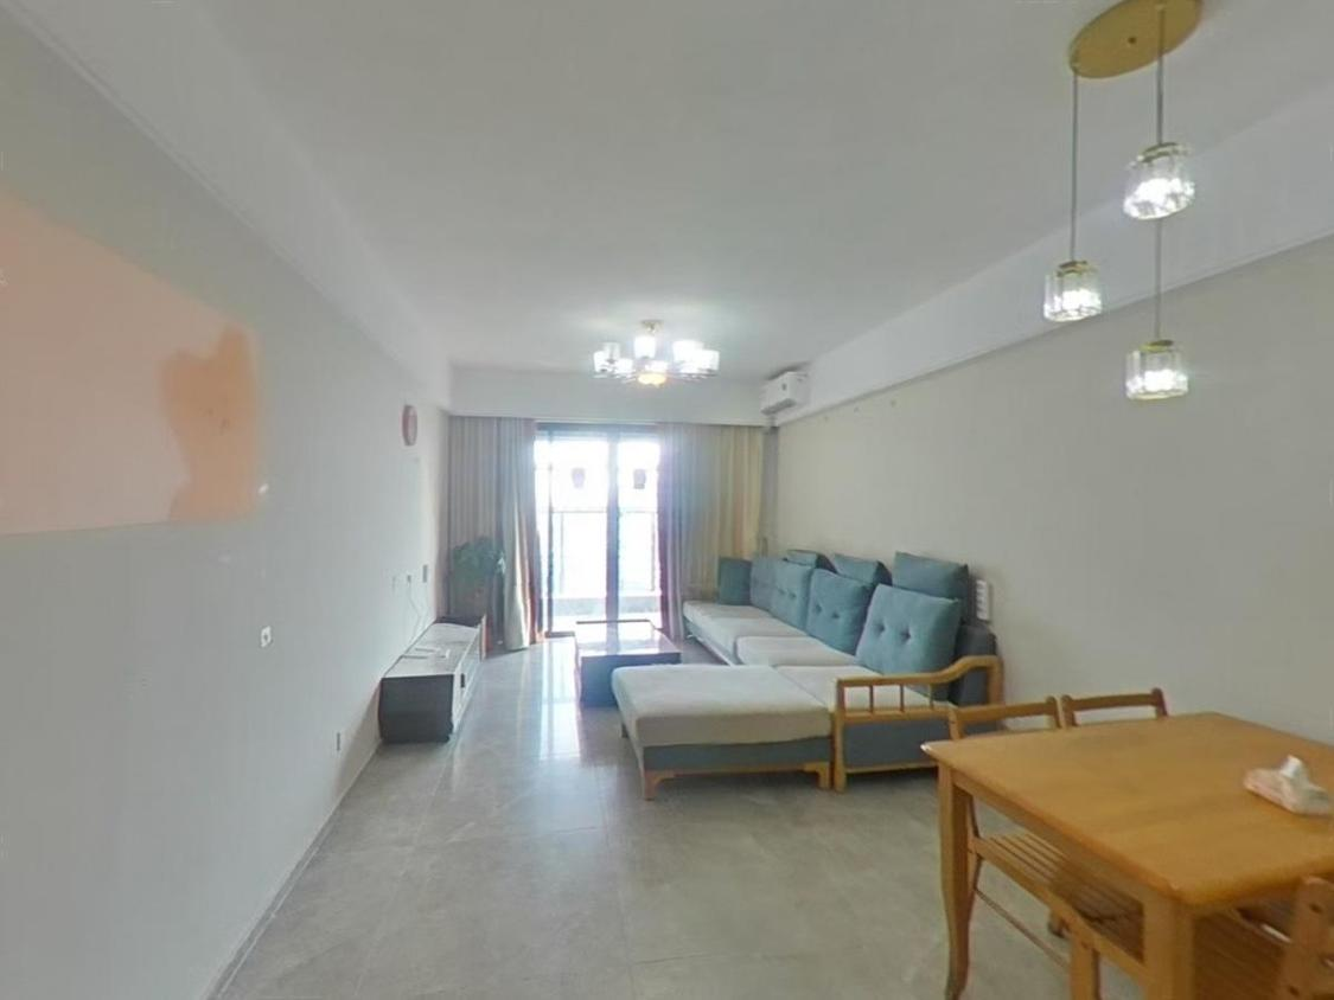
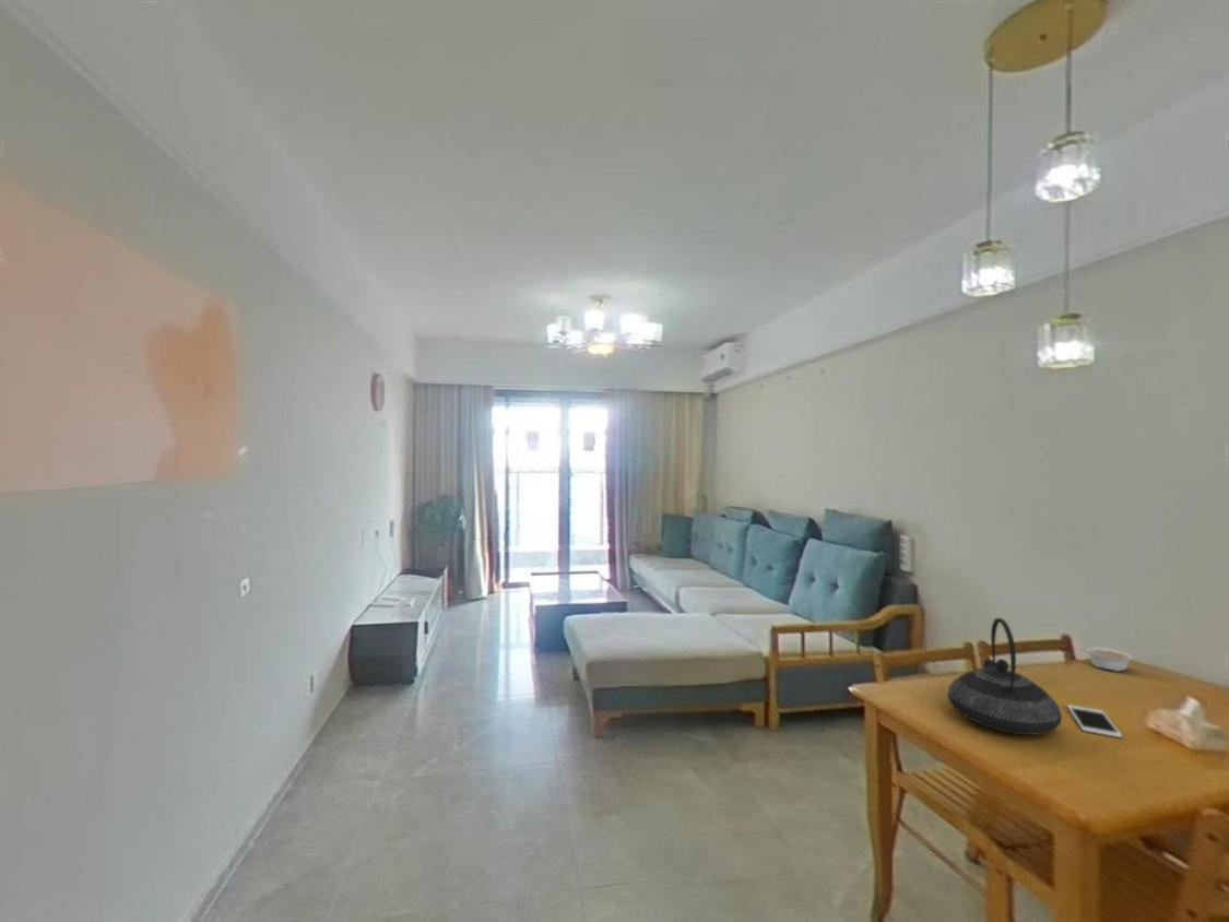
+ teapot [946,617,1063,736]
+ cell phone [1066,704,1123,738]
+ legume [1080,646,1135,673]
